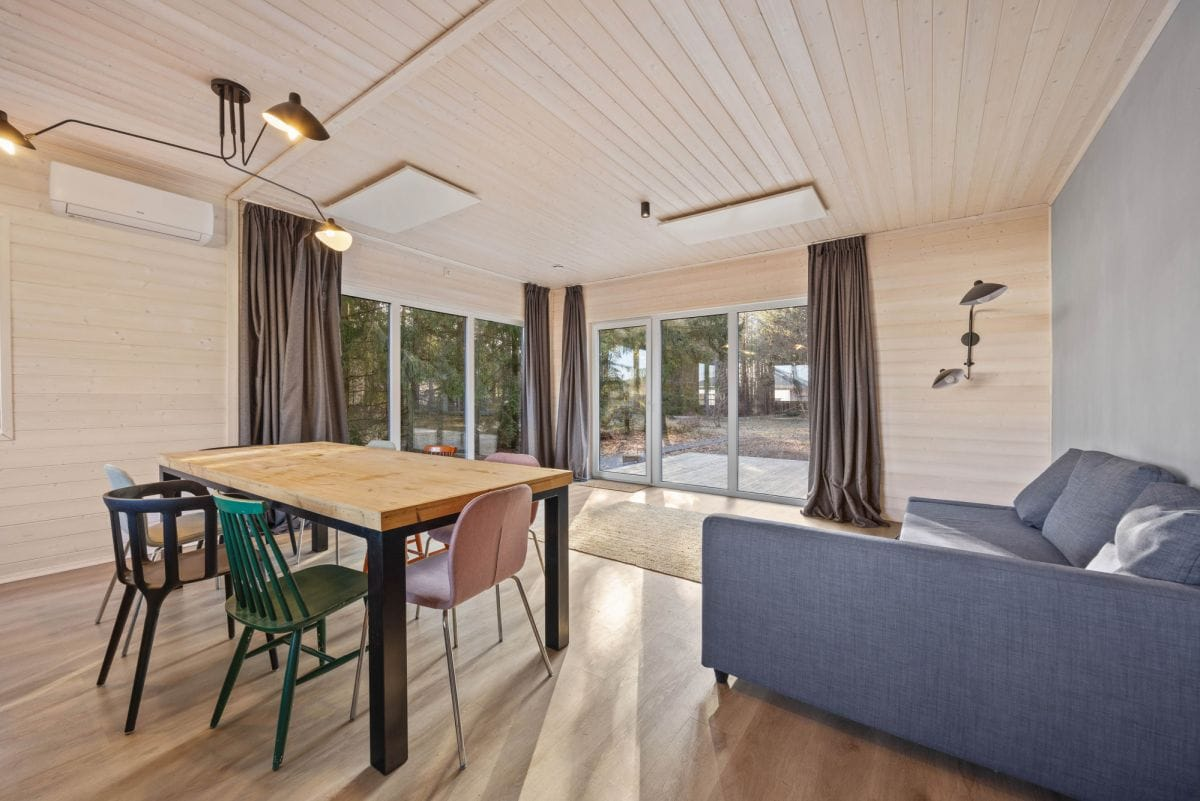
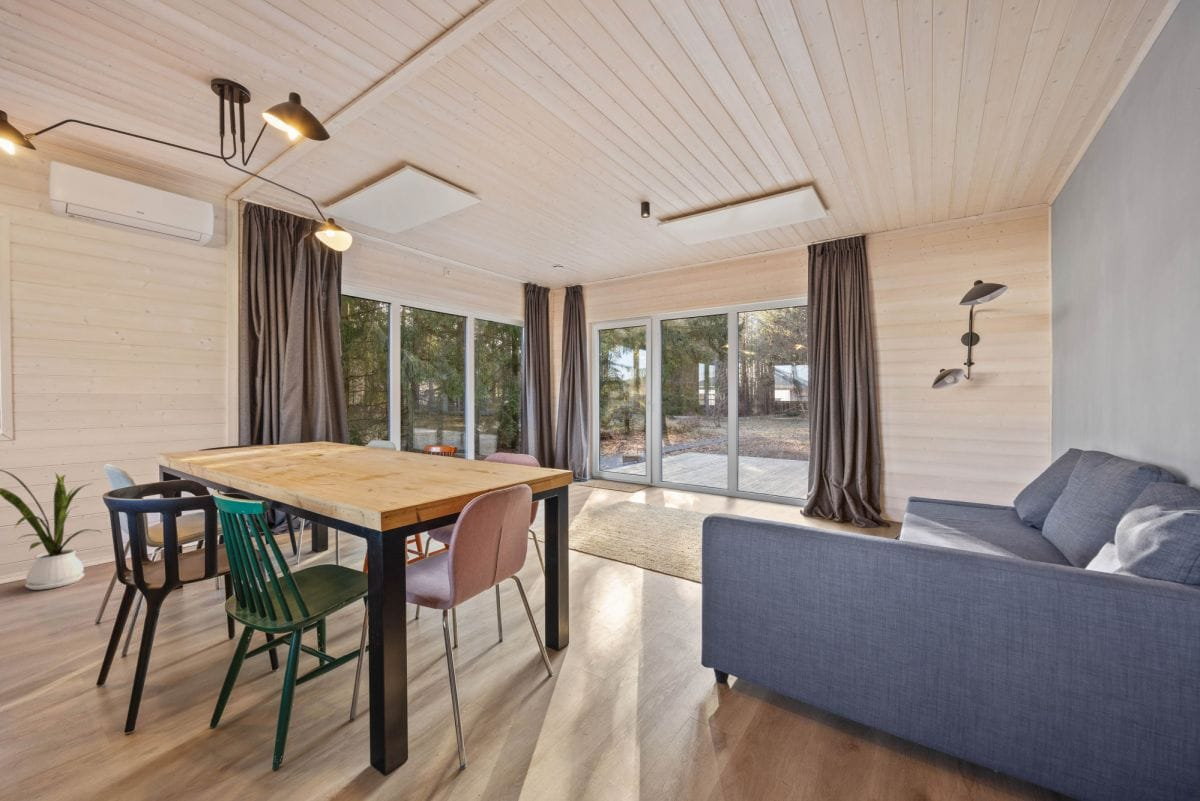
+ house plant [0,469,101,591]
